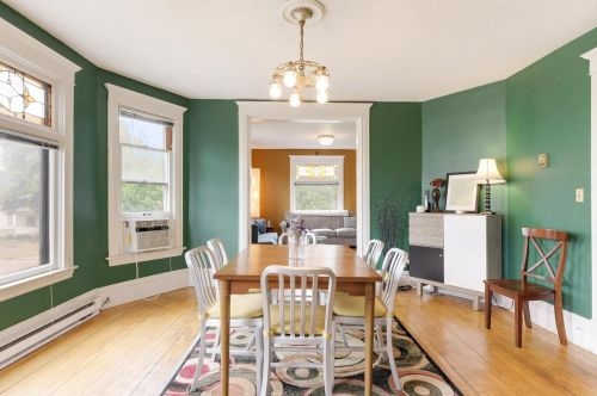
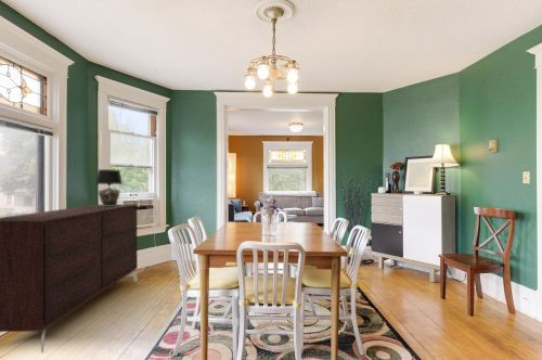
+ table lamp [94,168,124,206]
+ sideboard [0,204,139,353]
